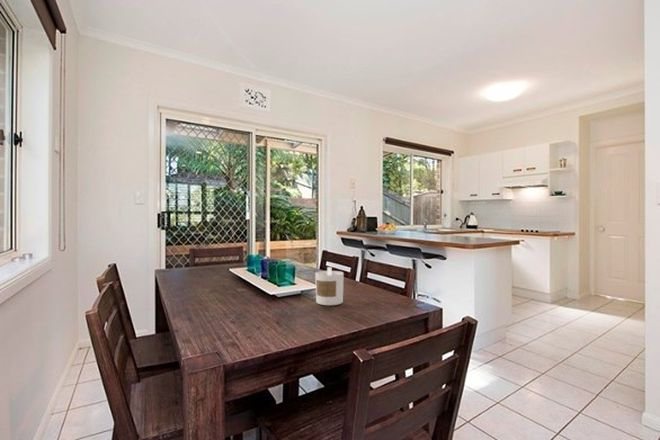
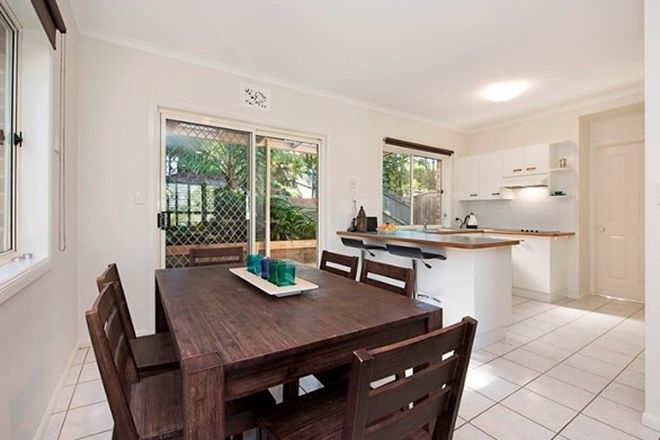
- candle [314,266,345,306]
